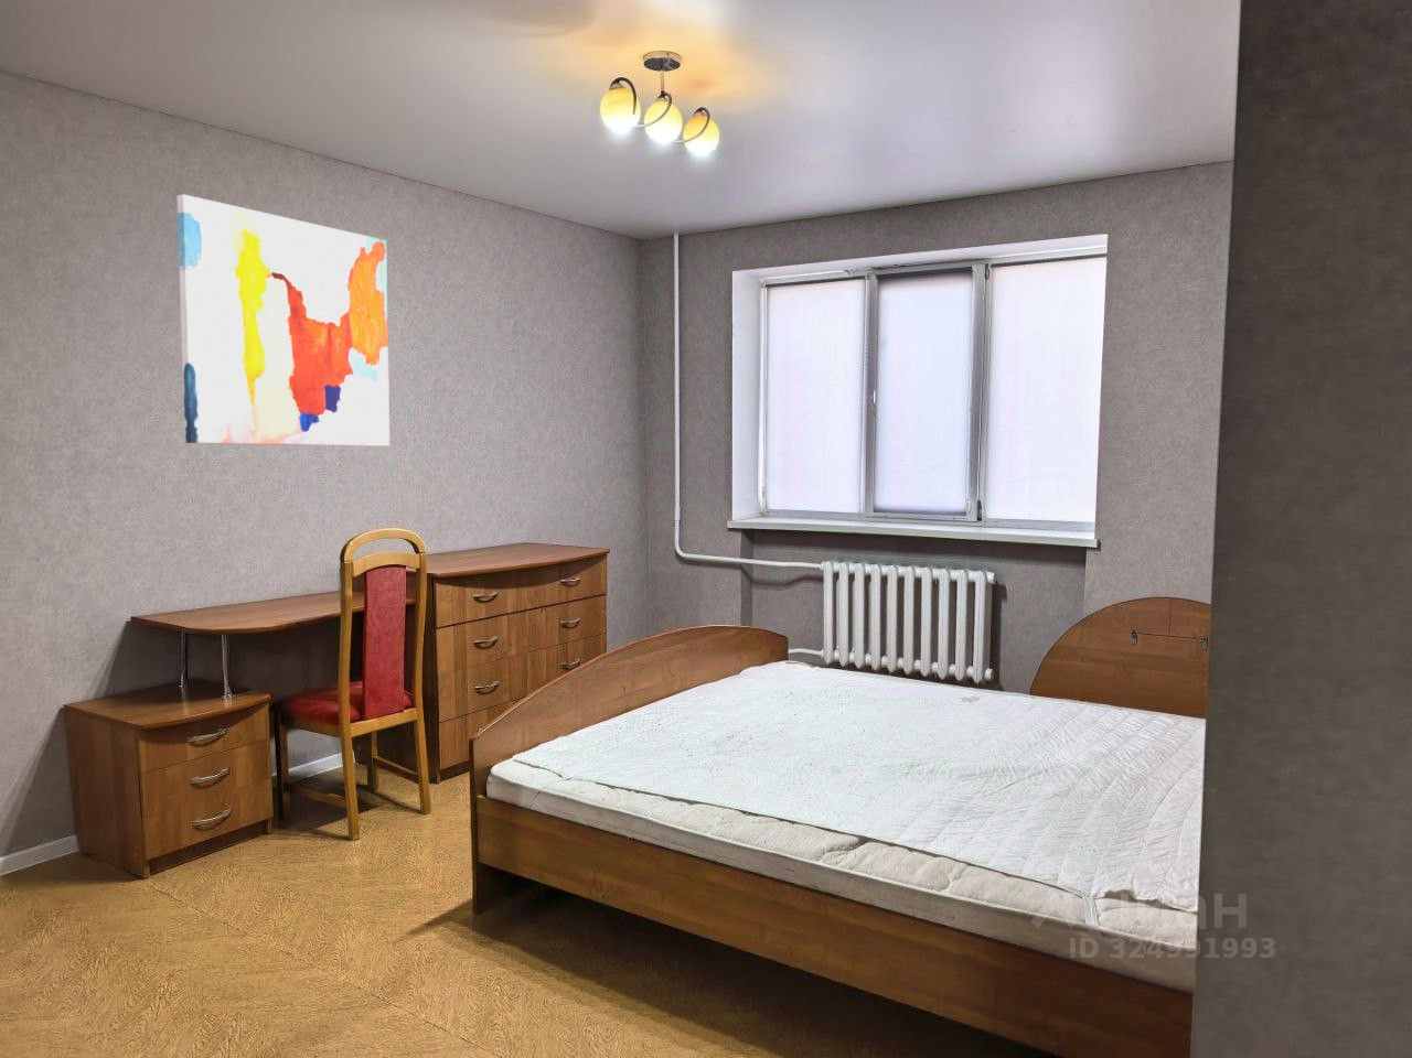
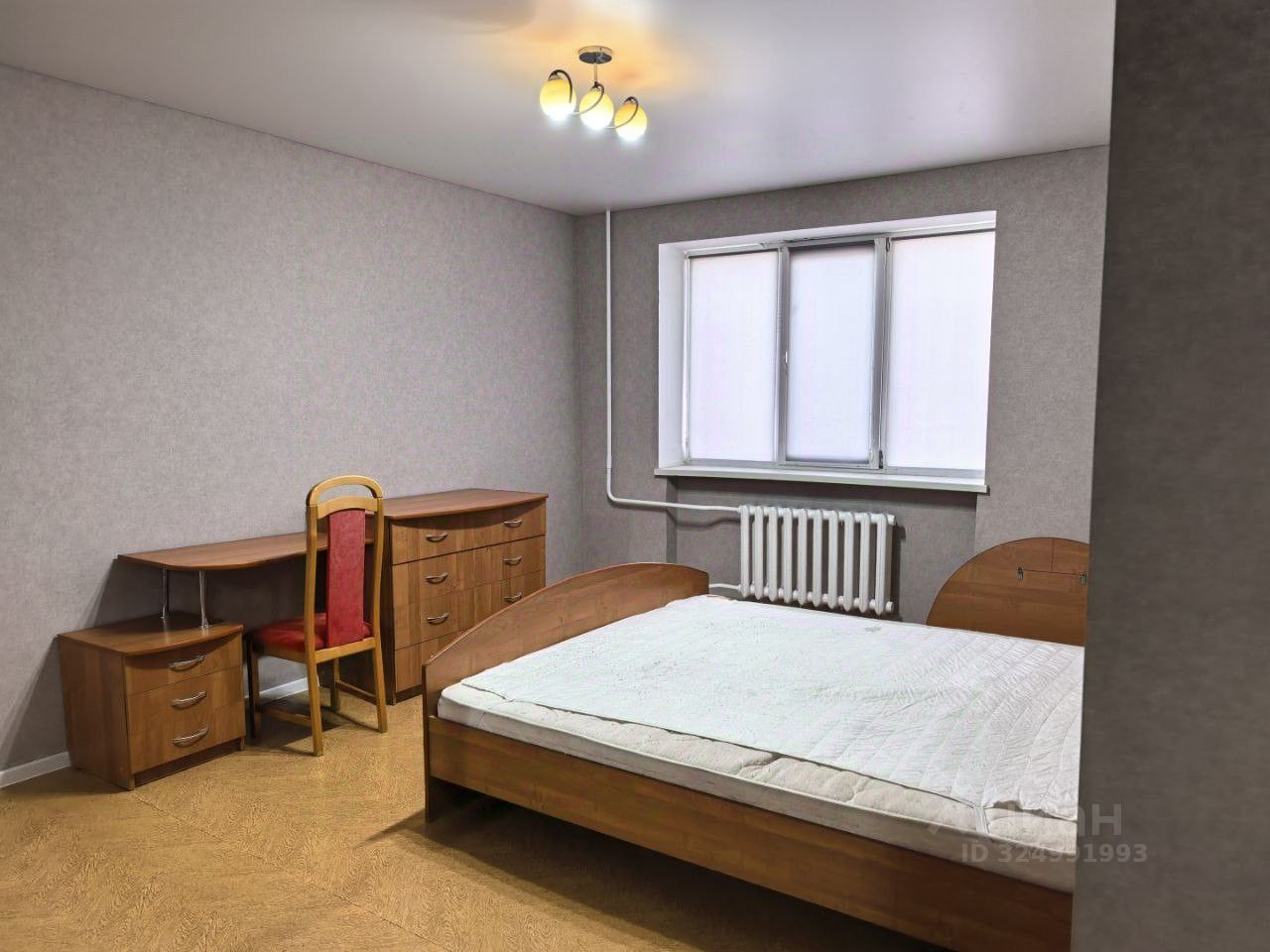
- wall art [177,193,390,448]
